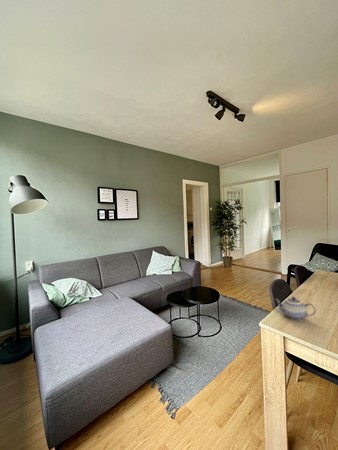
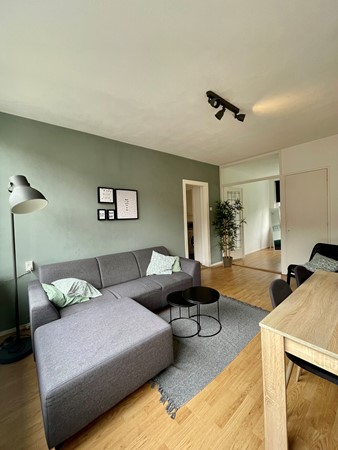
- teapot [274,296,317,322]
